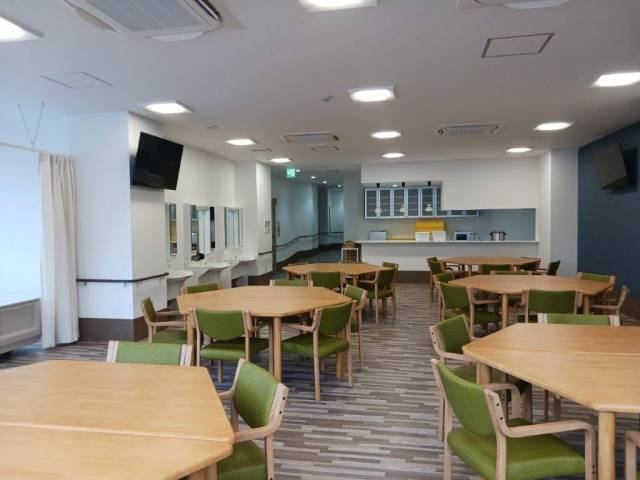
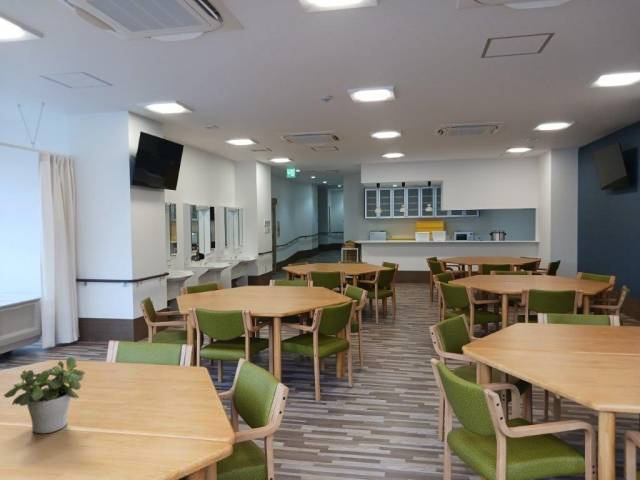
+ potted plant [3,356,86,434]
